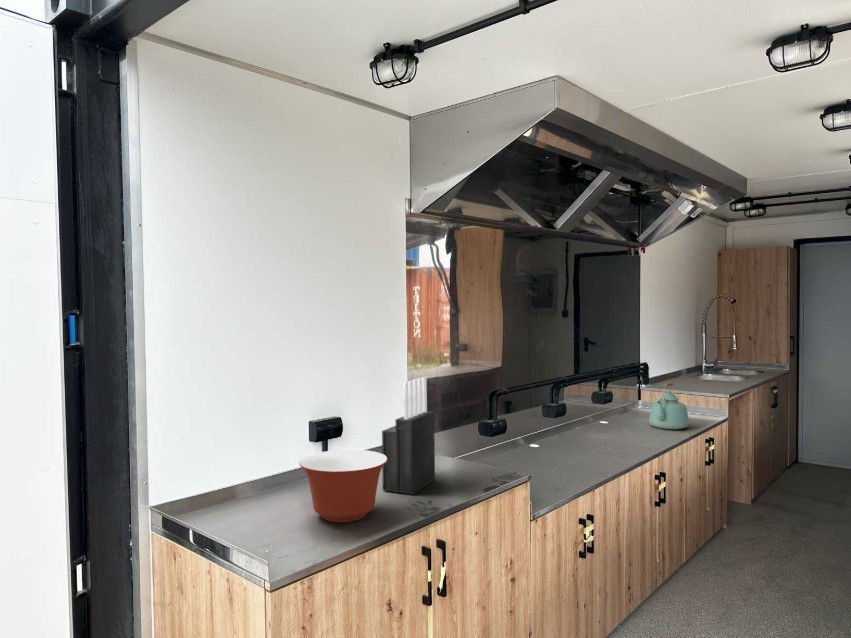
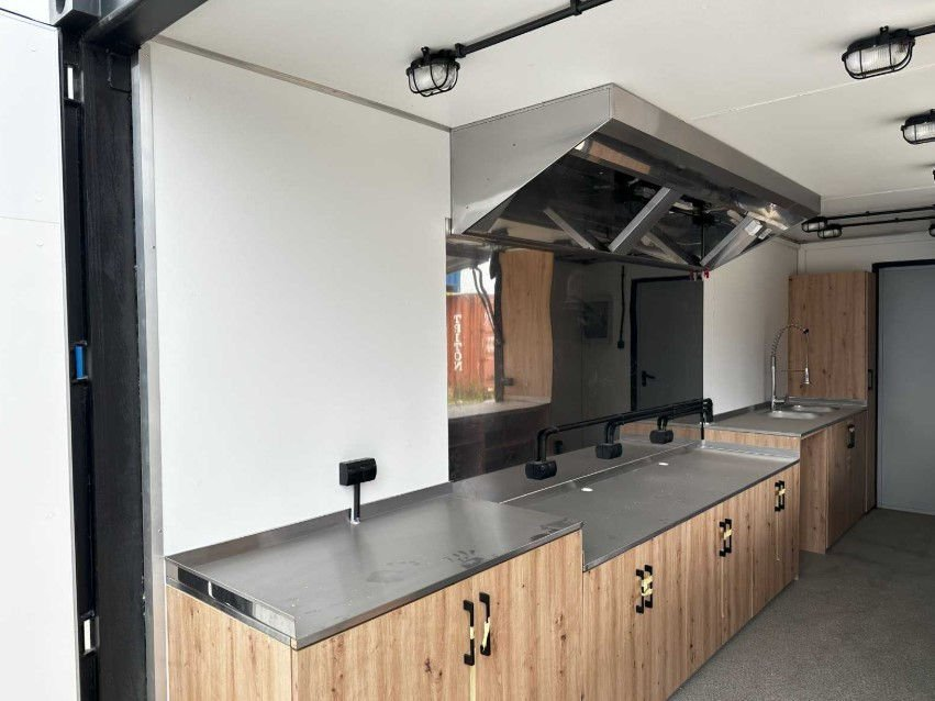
- kettle [648,381,690,430]
- knife block [381,376,436,496]
- mixing bowl [298,449,387,523]
